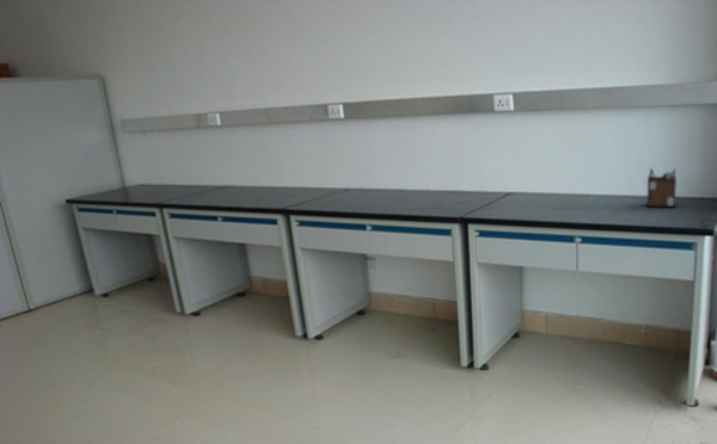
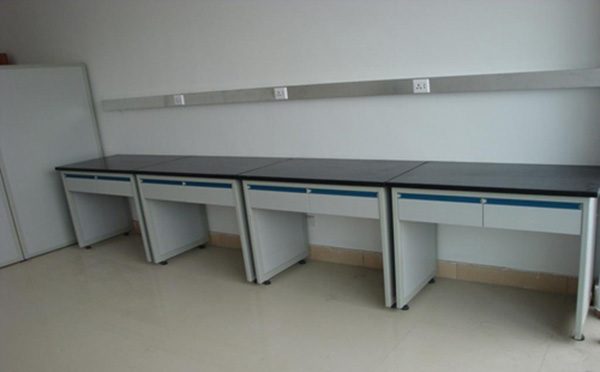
- desk organizer [646,167,678,208]
